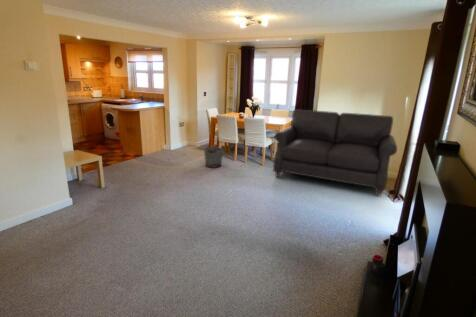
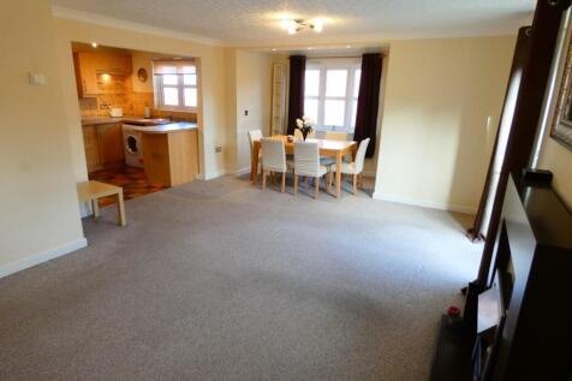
- sofa [272,108,398,197]
- bucket [202,146,225,169]
